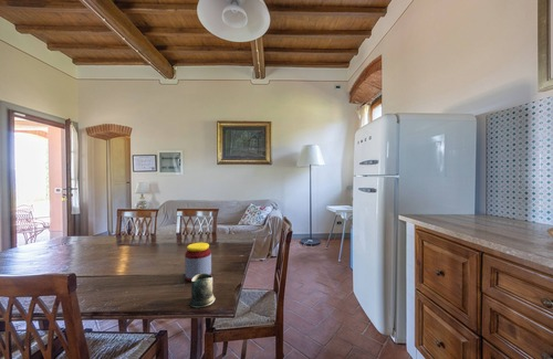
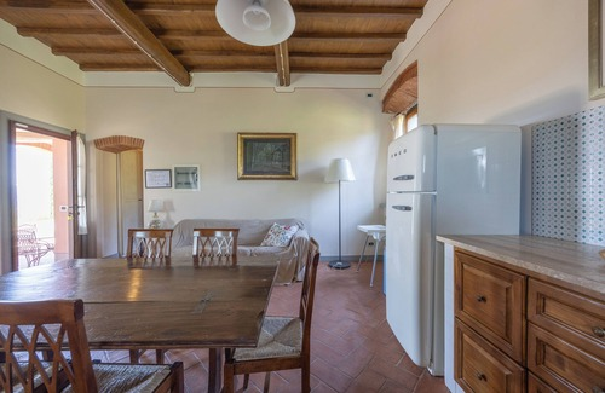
- jar [184,242,212,283]
- mug [188,273,216,308]
